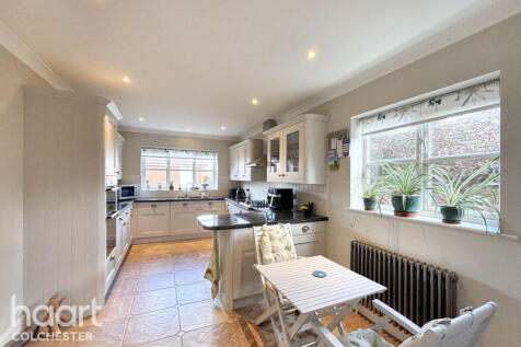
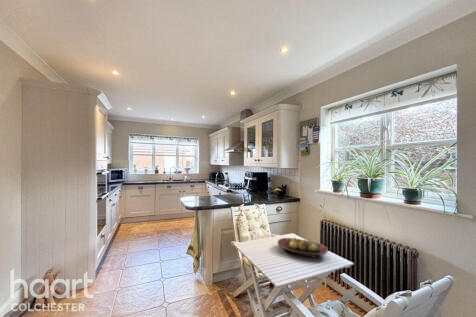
+ fruit bowl [276,237,329,258]
